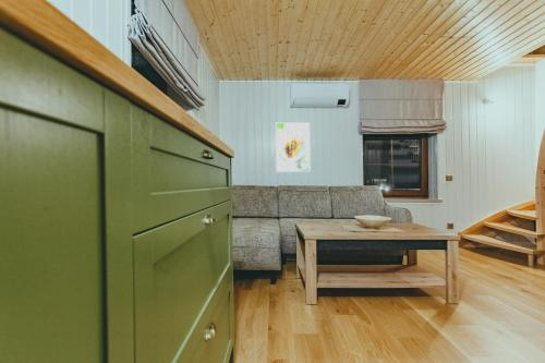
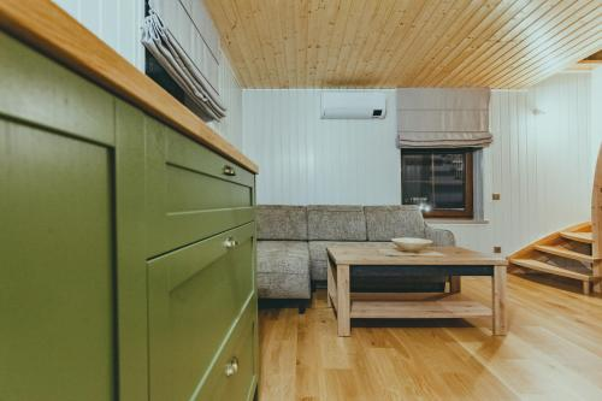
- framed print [275,121,311,173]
